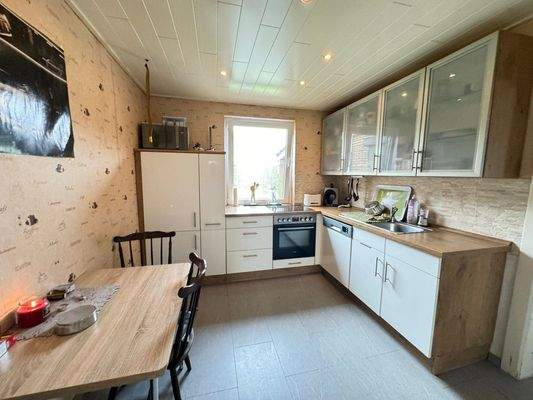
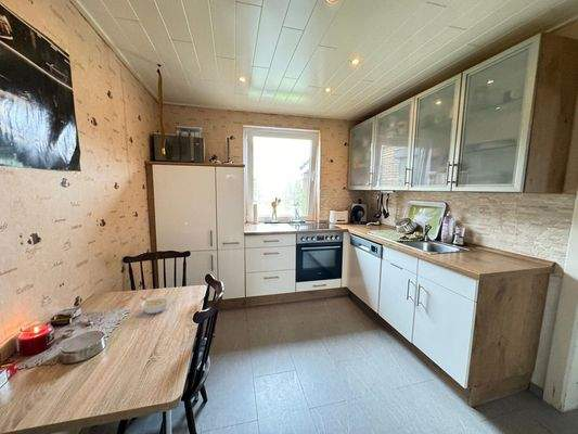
+ legume [140,295,170,315]
